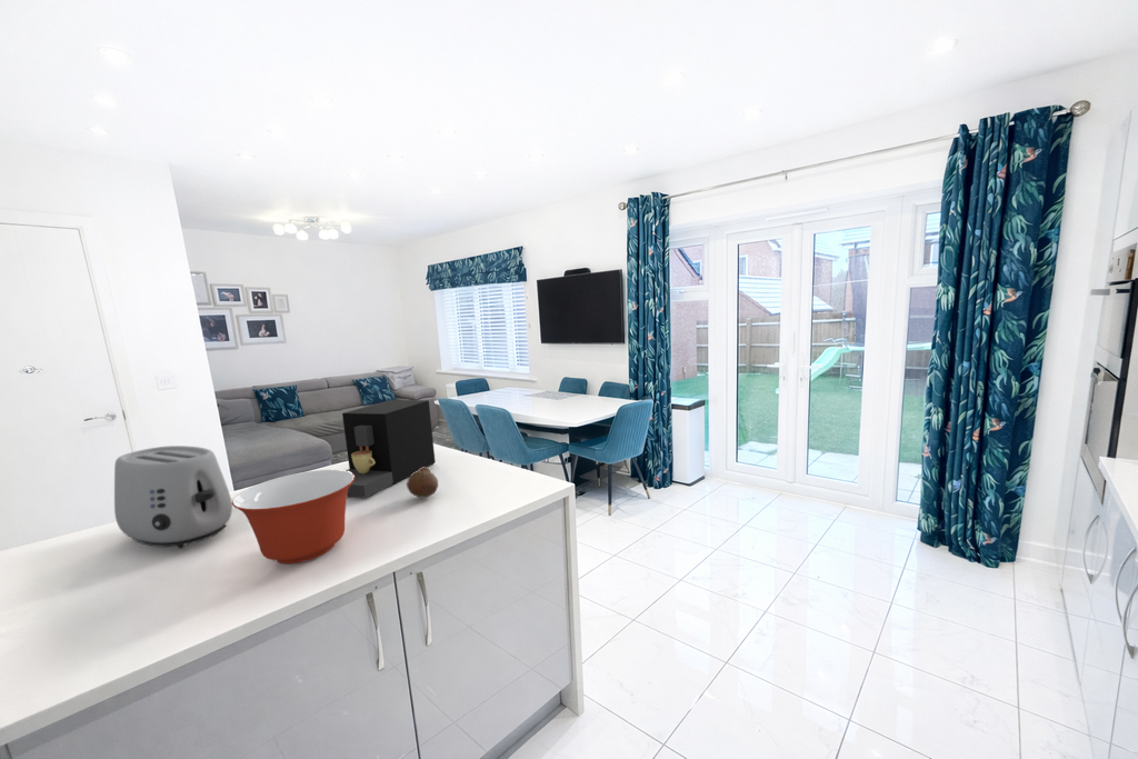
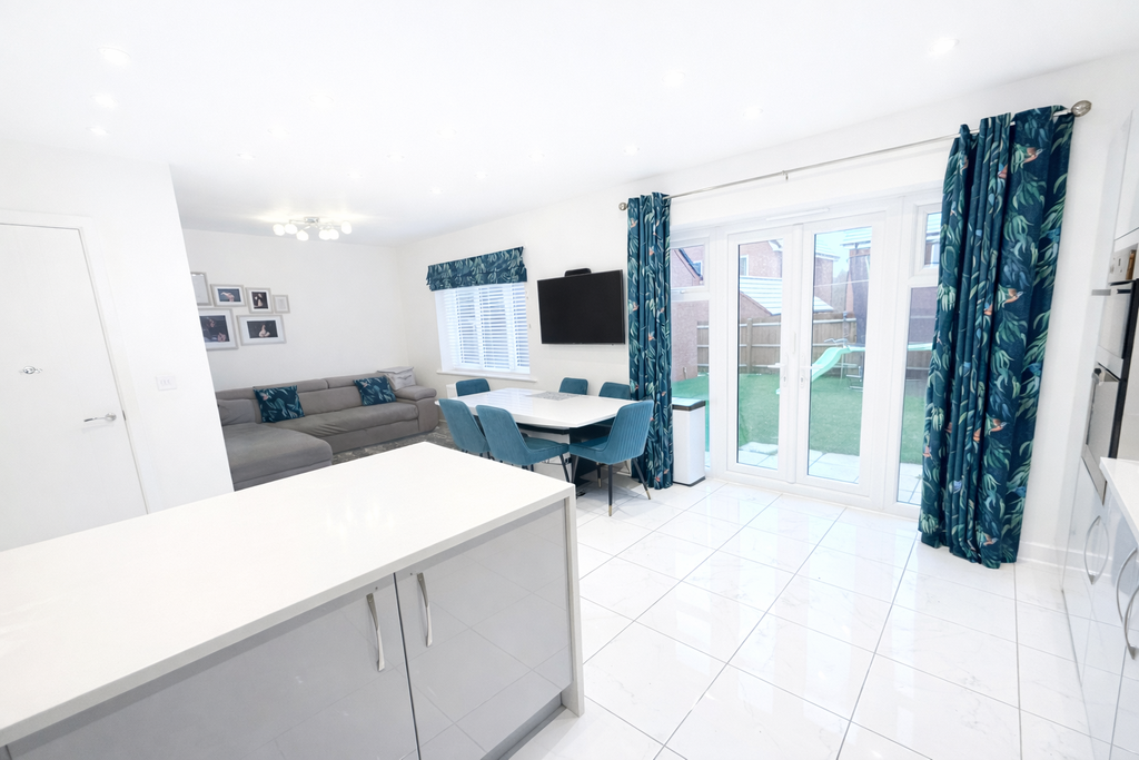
- toaster [113,445,233,550]
- coffee maker [341,399,437,499]
- fruit [406,467,439,499]
- mixing bowl [231,469,355,565]
